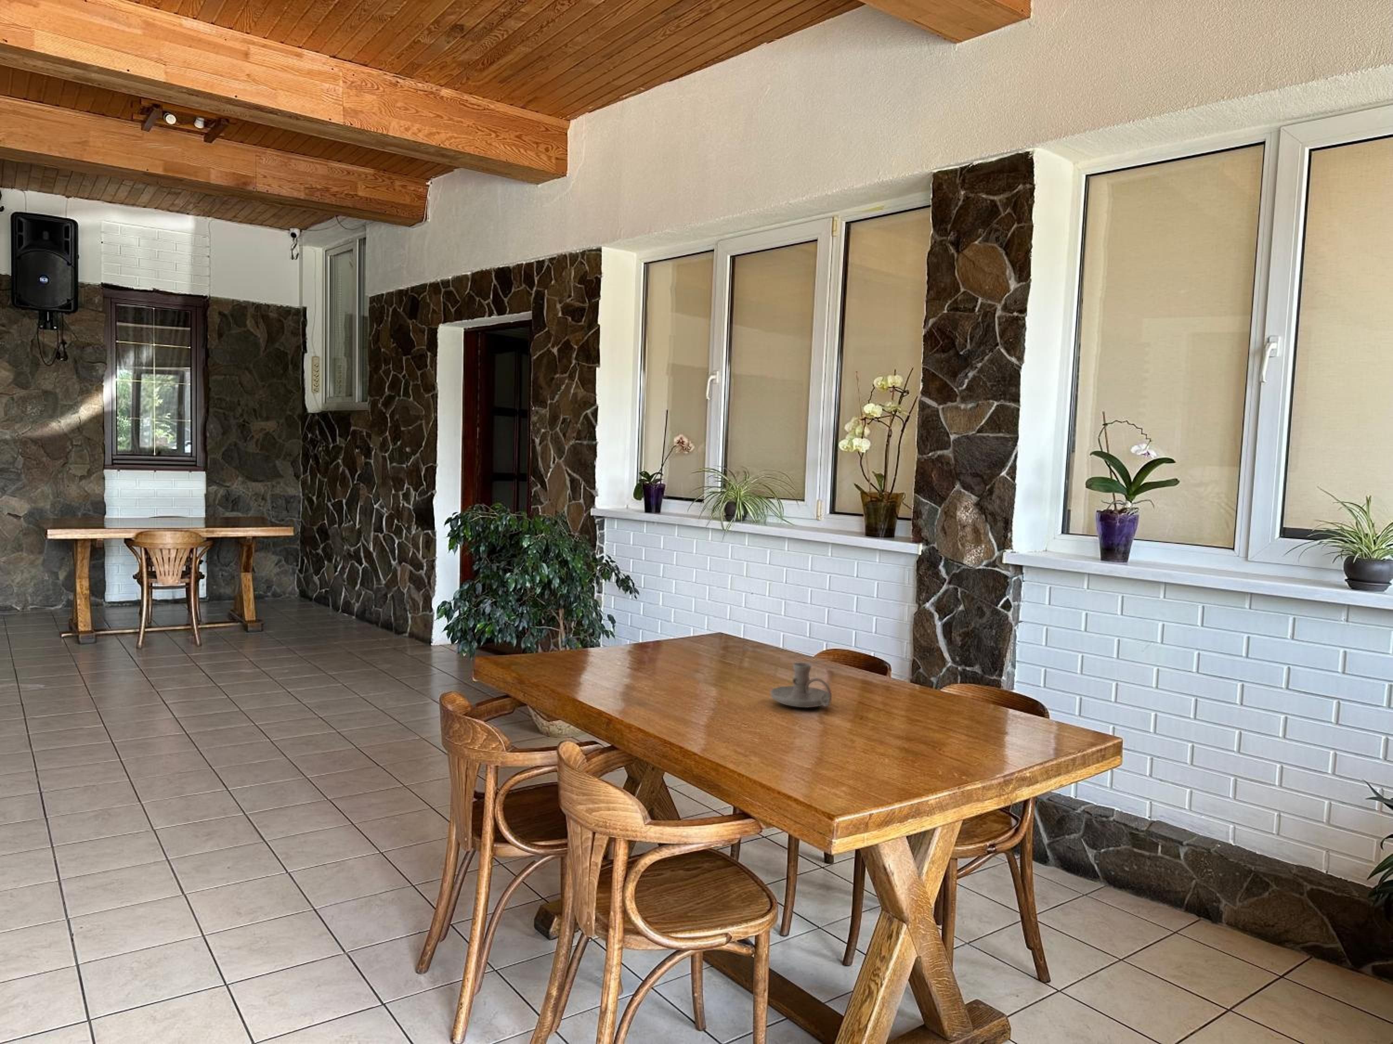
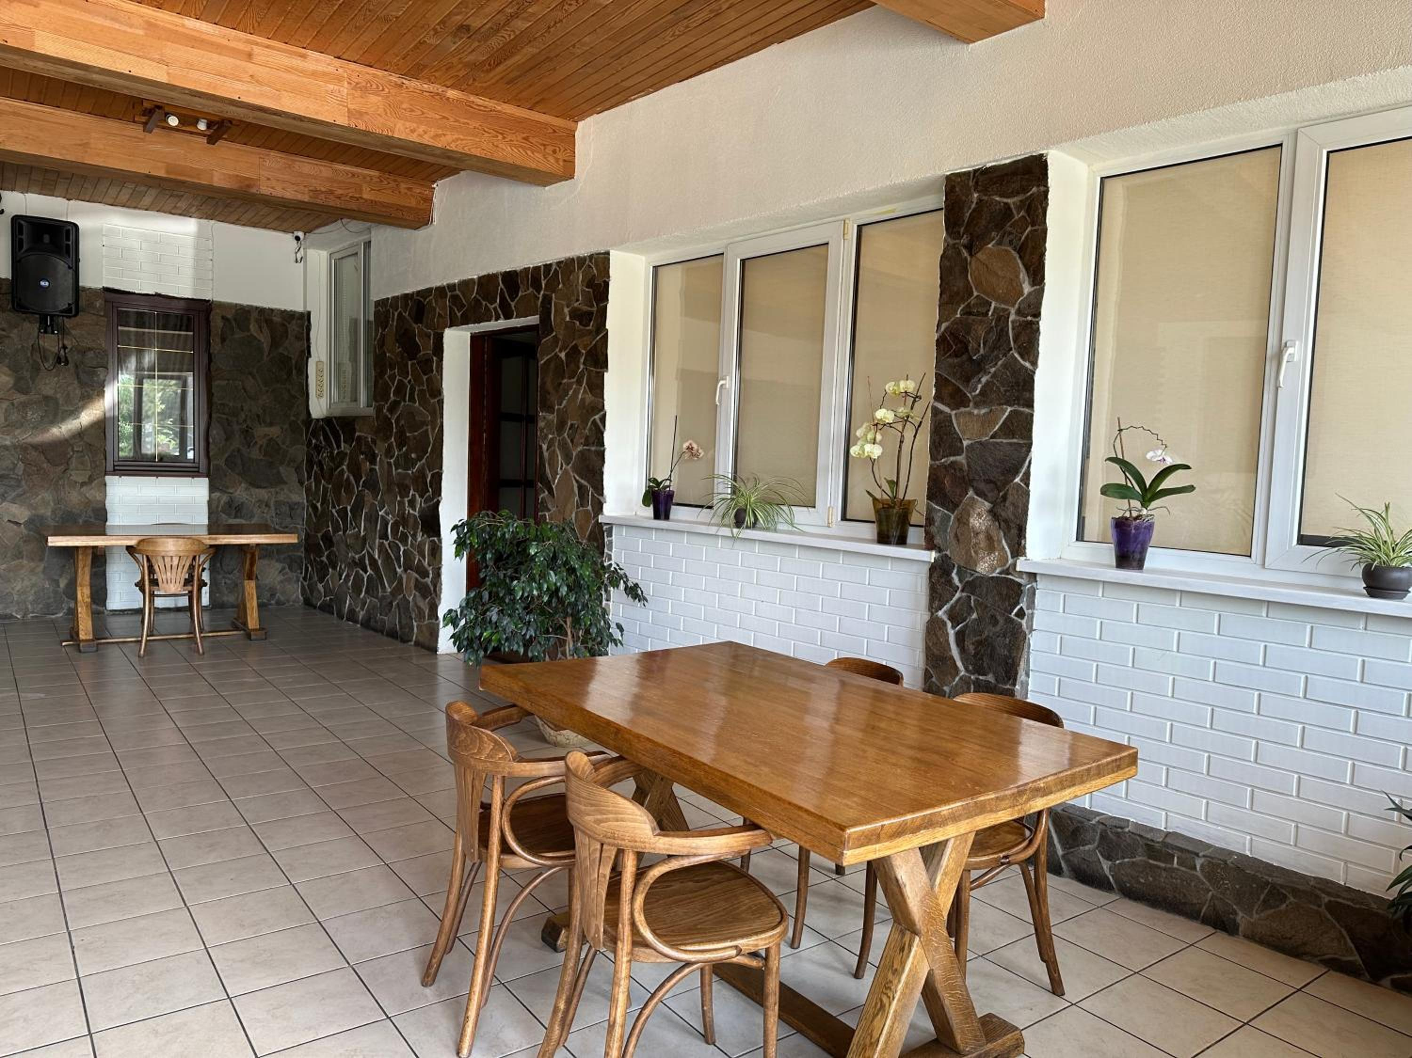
- candle holder [770,662,833,708]
